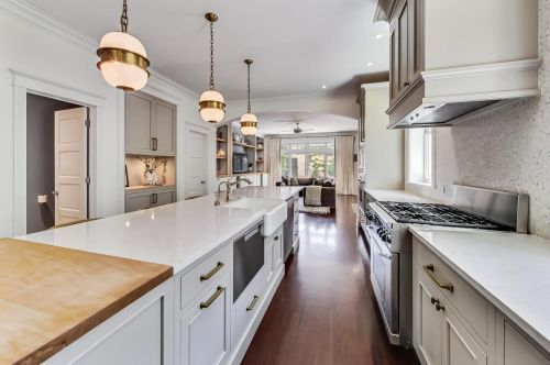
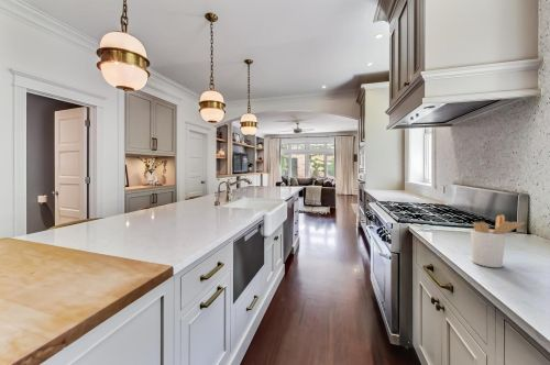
+ utensil holder [470,213,527,268]
